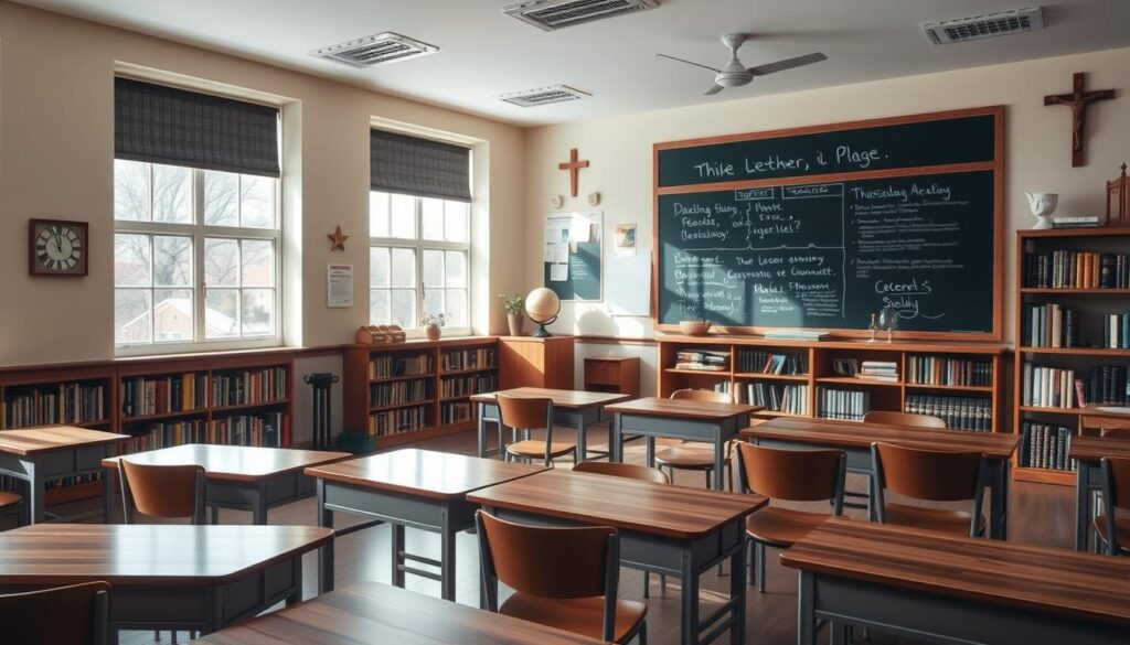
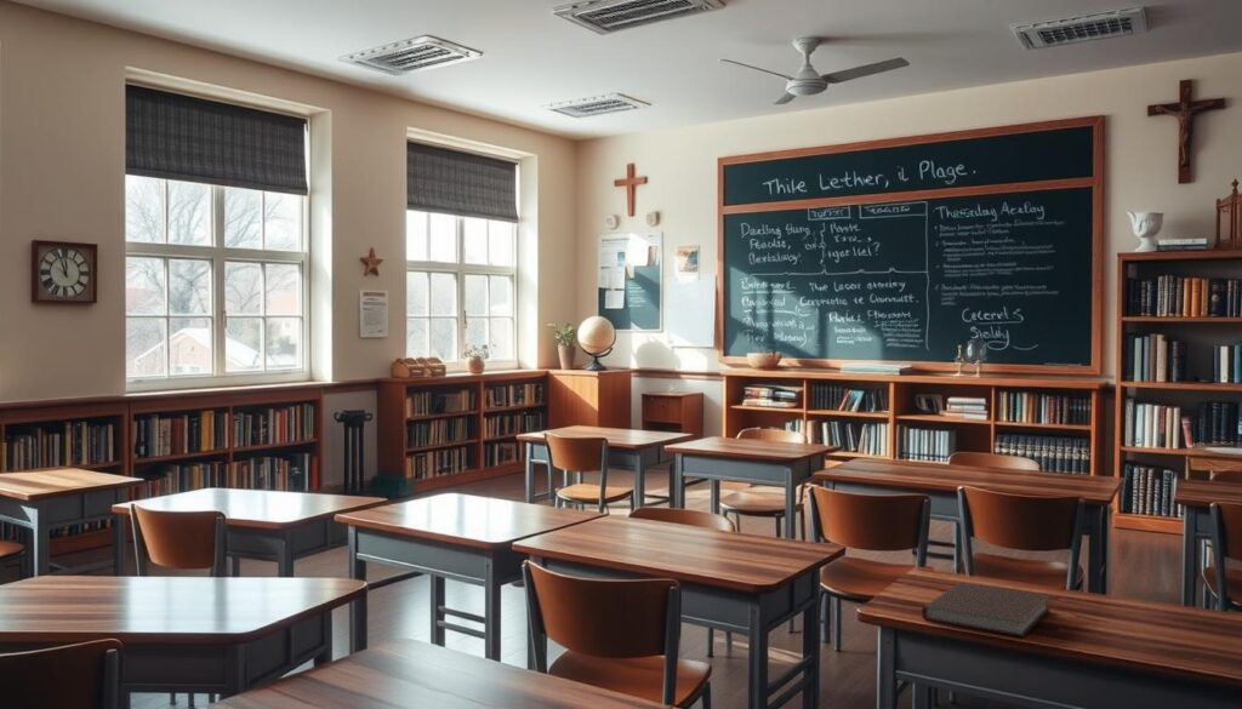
+ notebook [922,582,1053,639]
